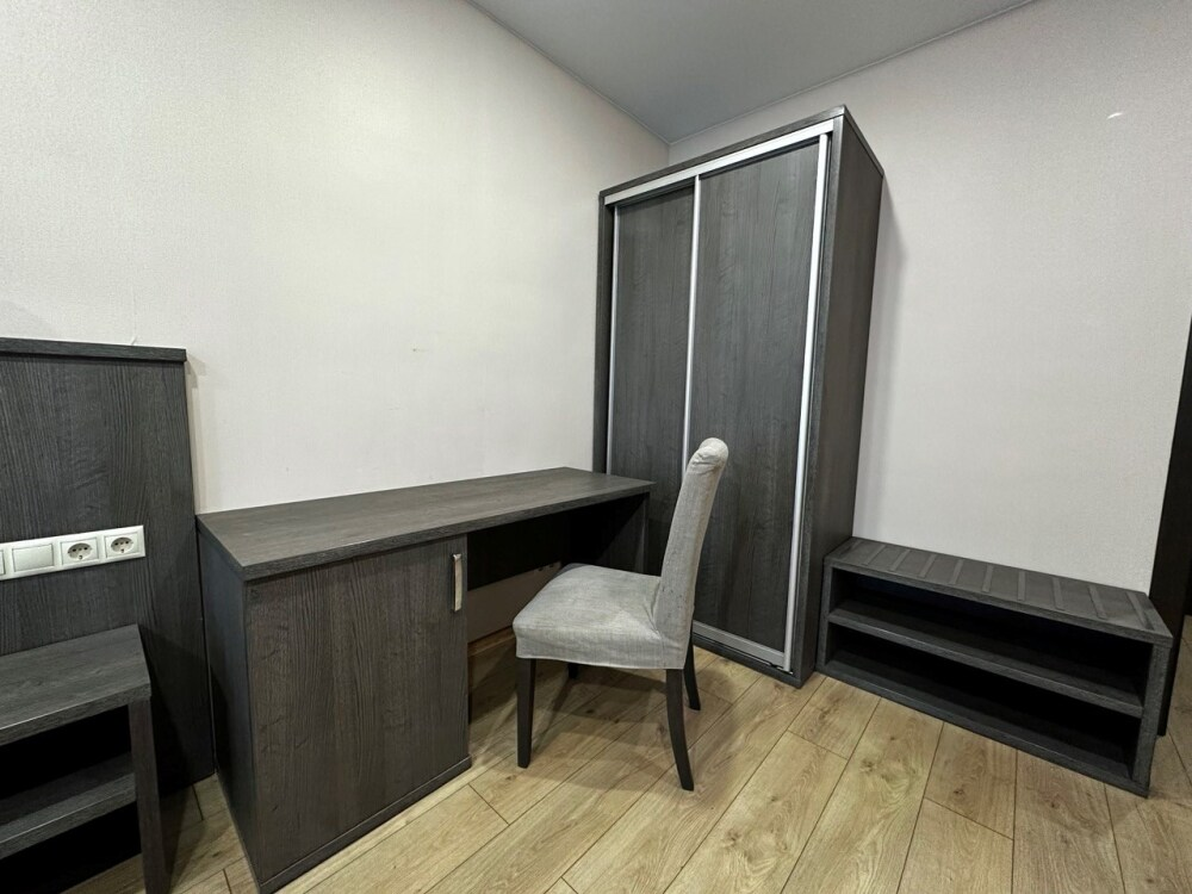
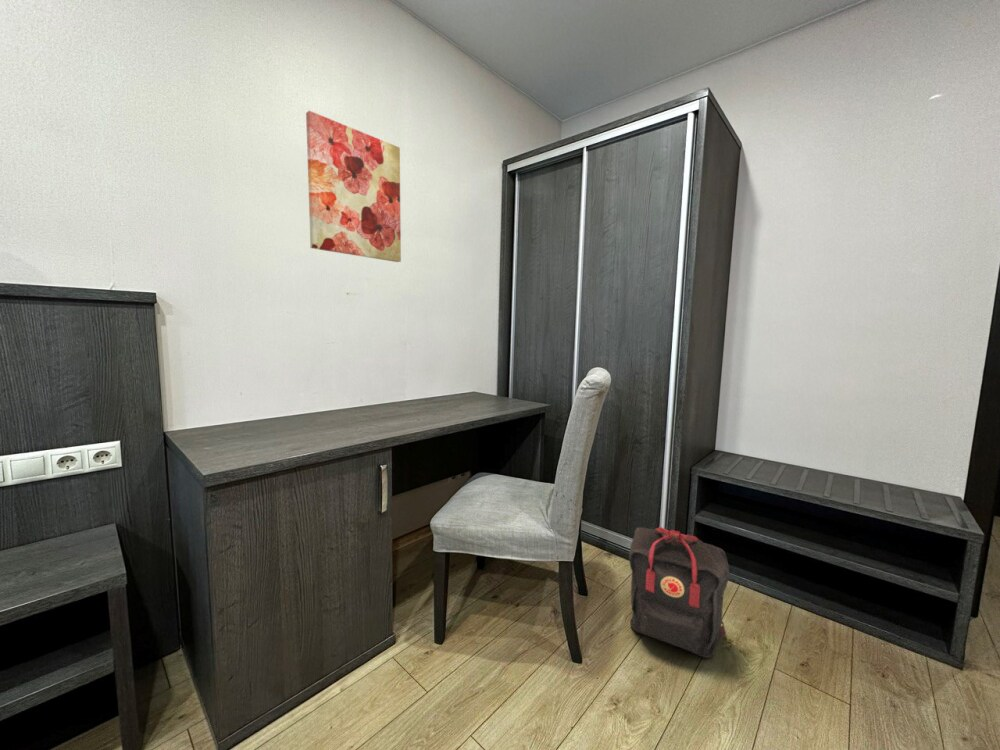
+ backpack [628,526,730,659]
+ wall art [305,110,402,263]
